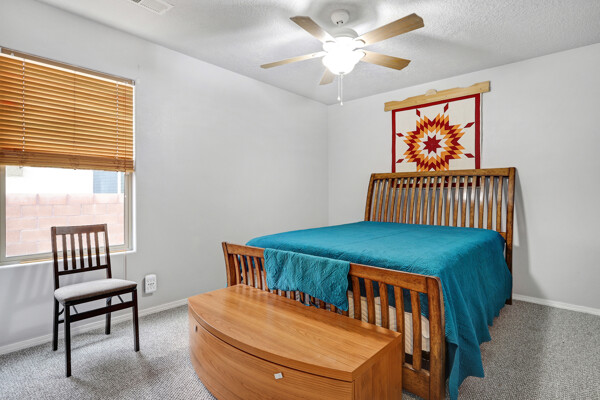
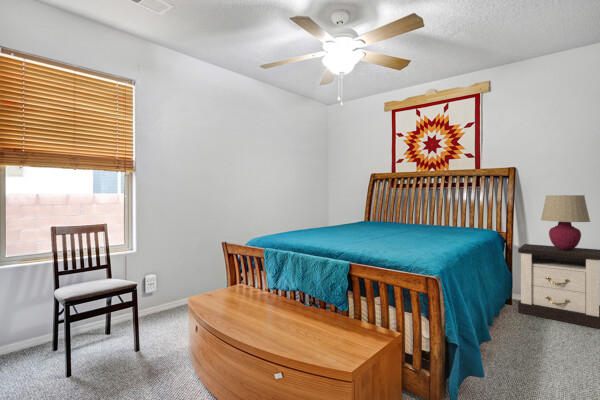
+ table lamp [540,194,591,251]
+ nightstand [517,243,600,330]
